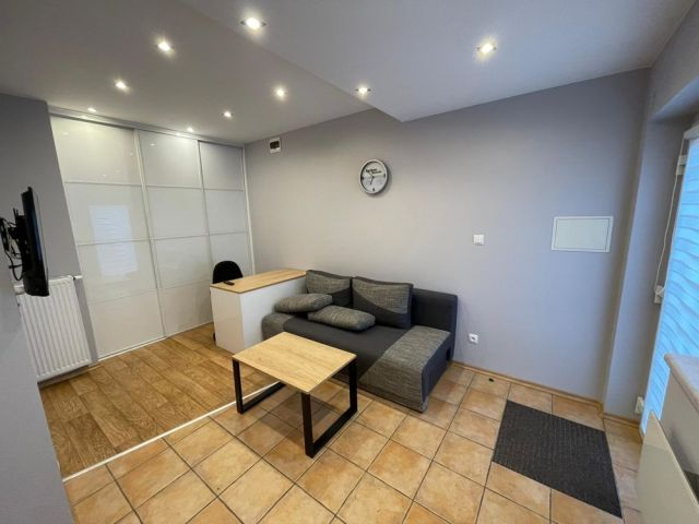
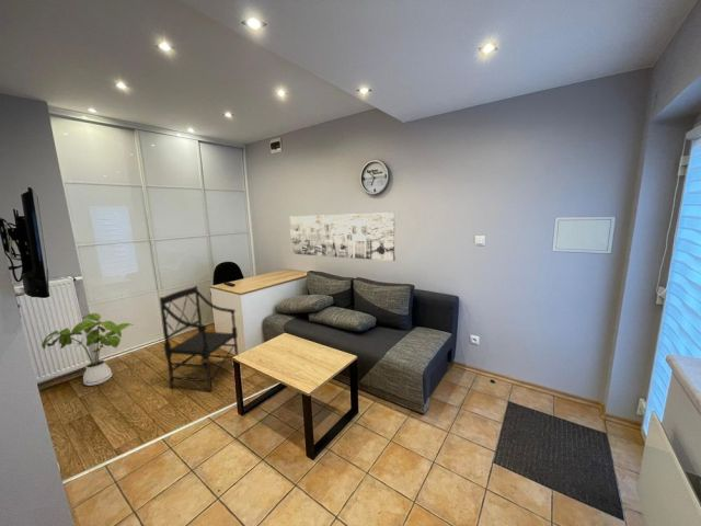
+ armchair [159,285,239,392]
+ wall art [289,211,397,262]
+ house plant [41,312,135,387]
